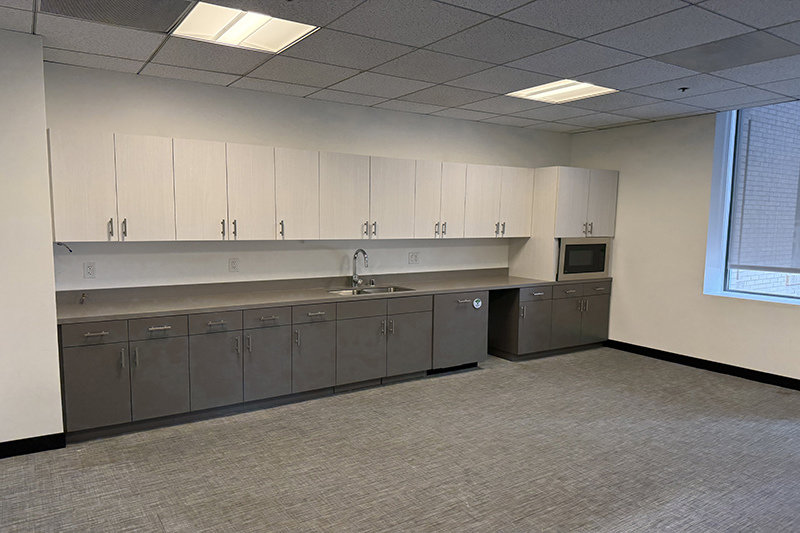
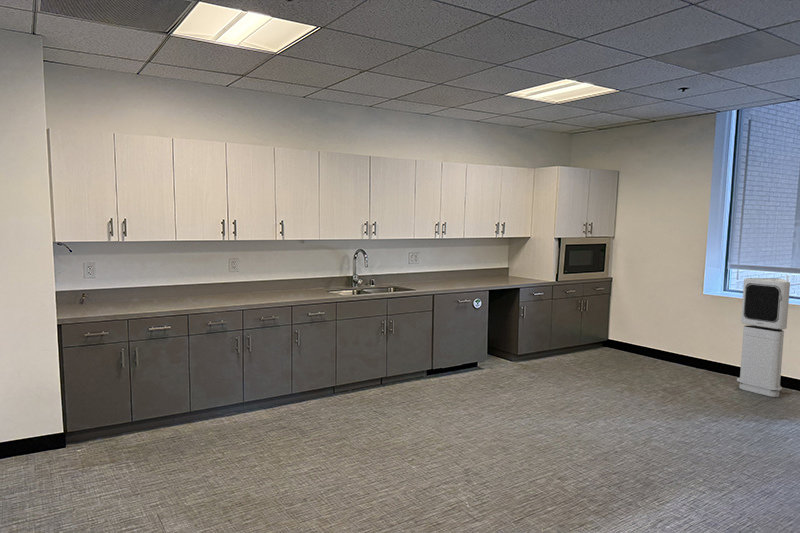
+ air purifier [736,277,791,398]
